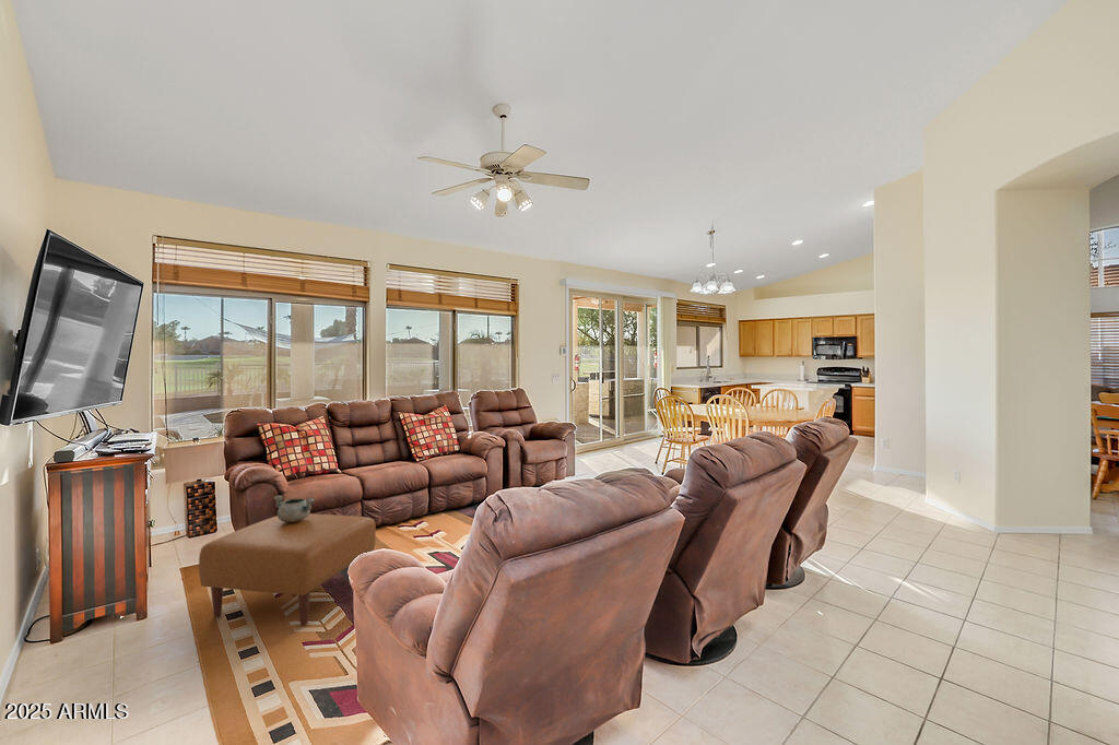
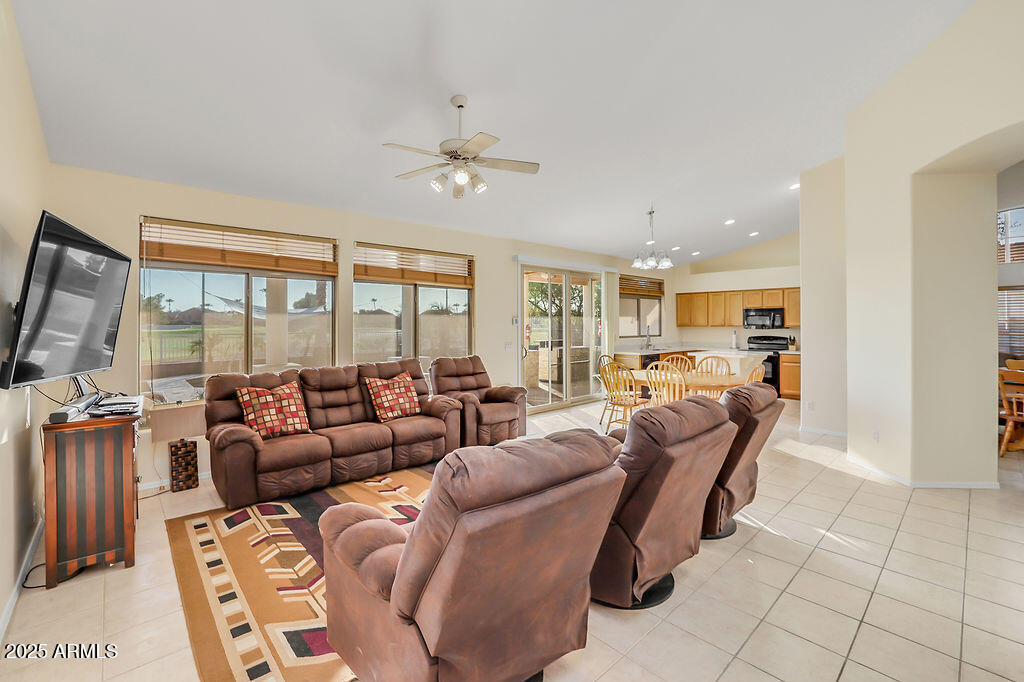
- decorative bowl [272,494,316,522]
- ottoman [198,512,377,626]
